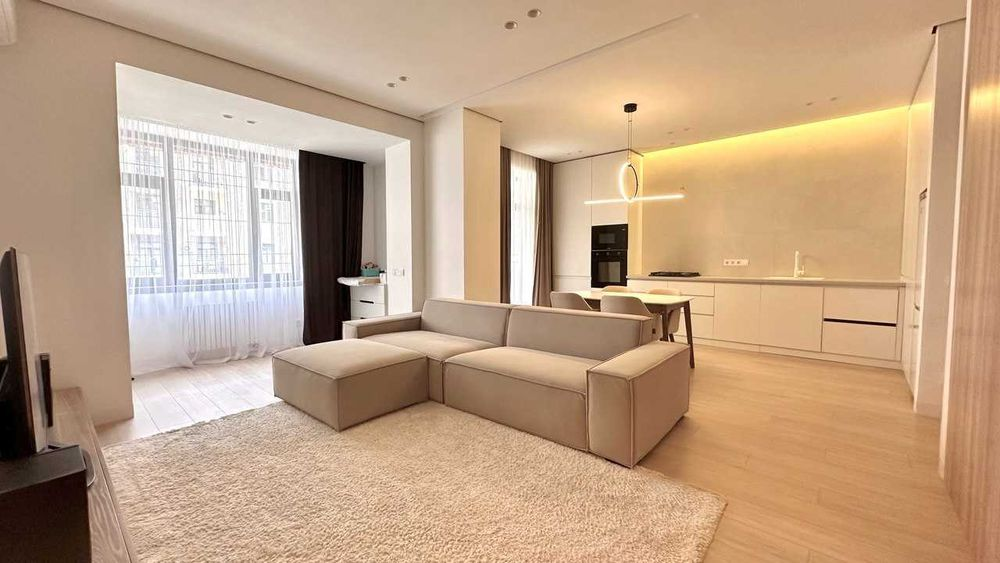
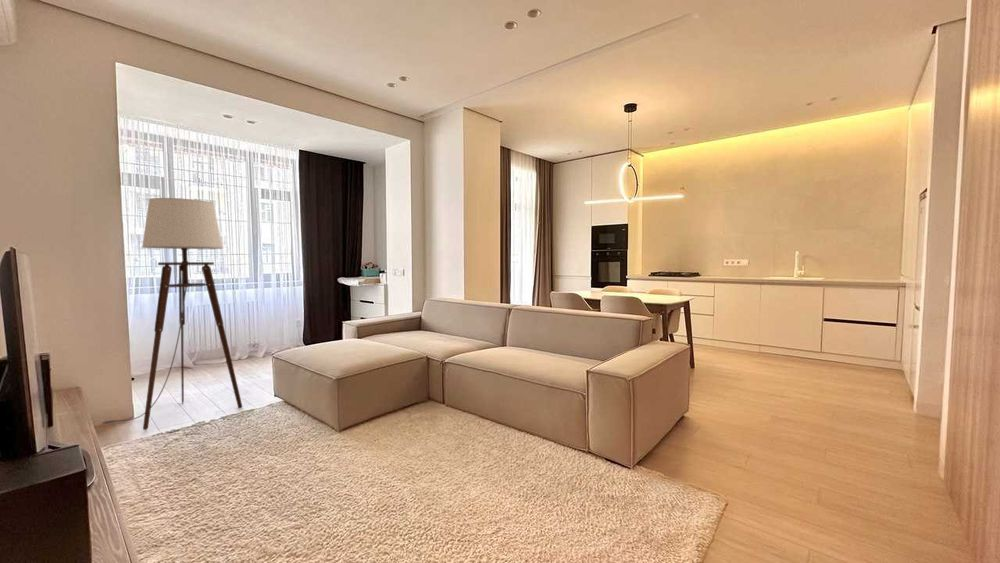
+ floor lamp [99,197,243,431]
